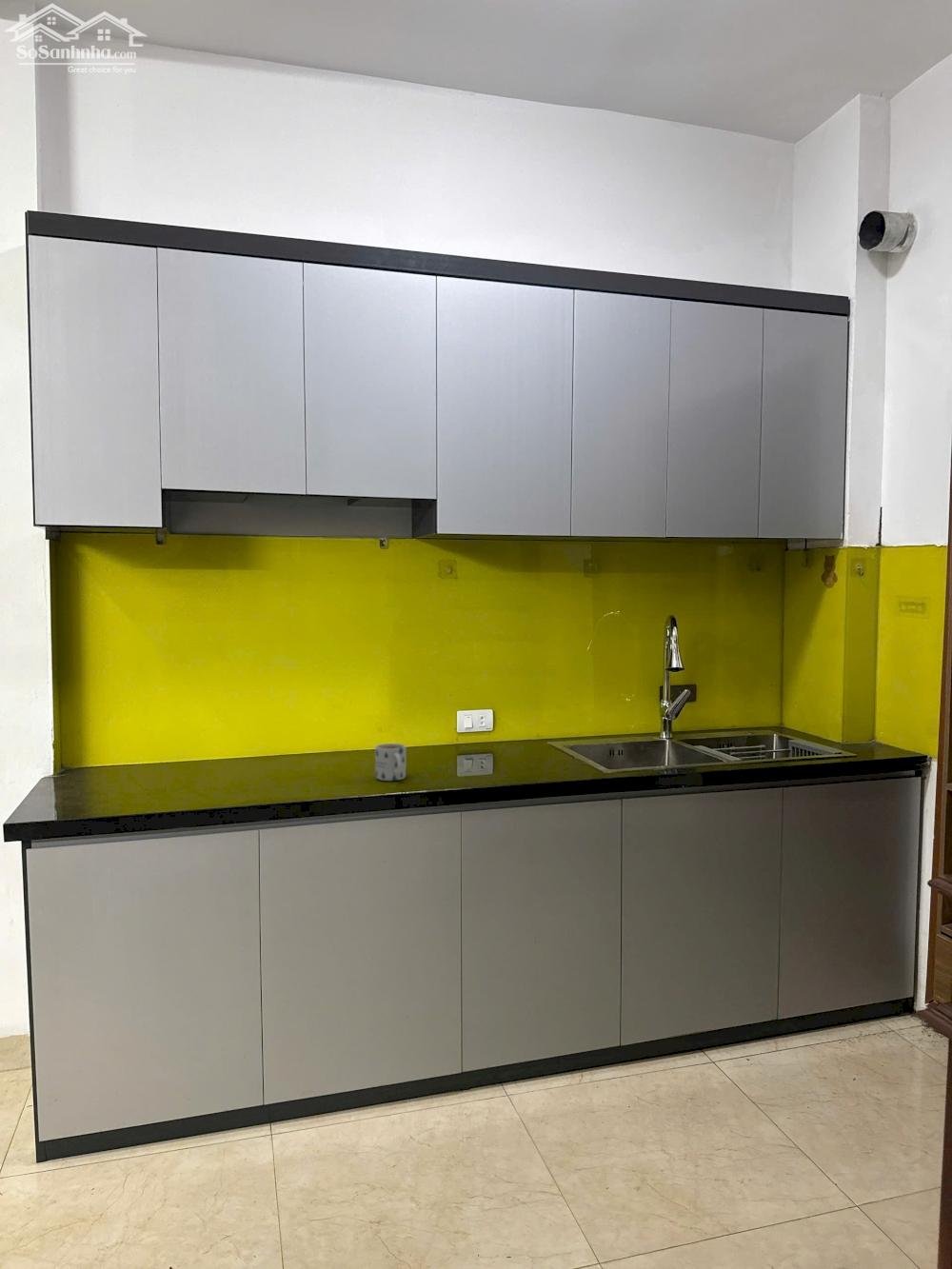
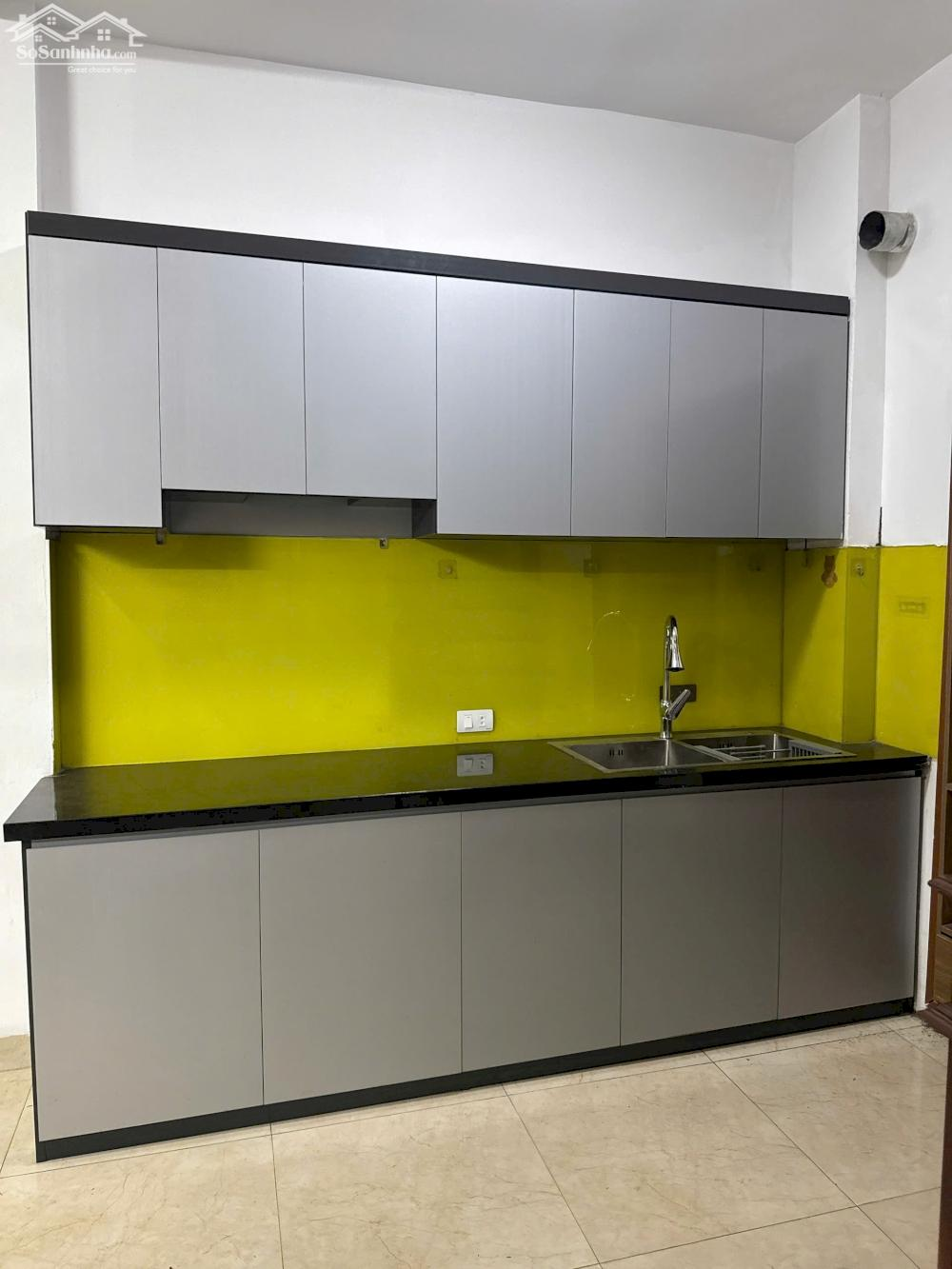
- mug [374,743,407,782]
